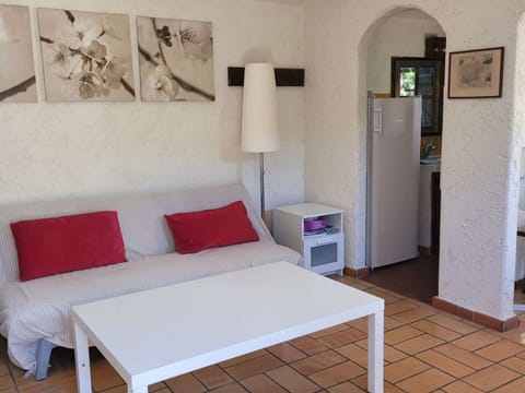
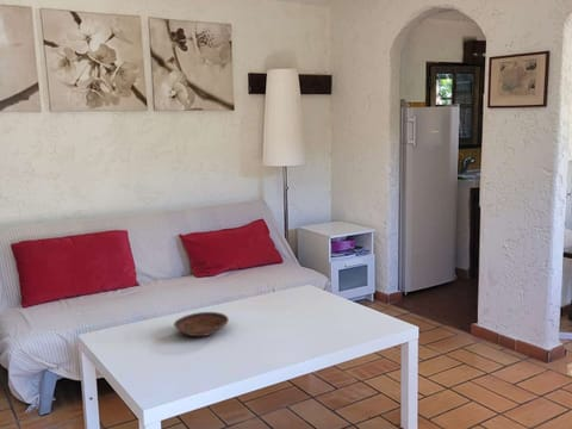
+ bowl [173,311,230,337]
